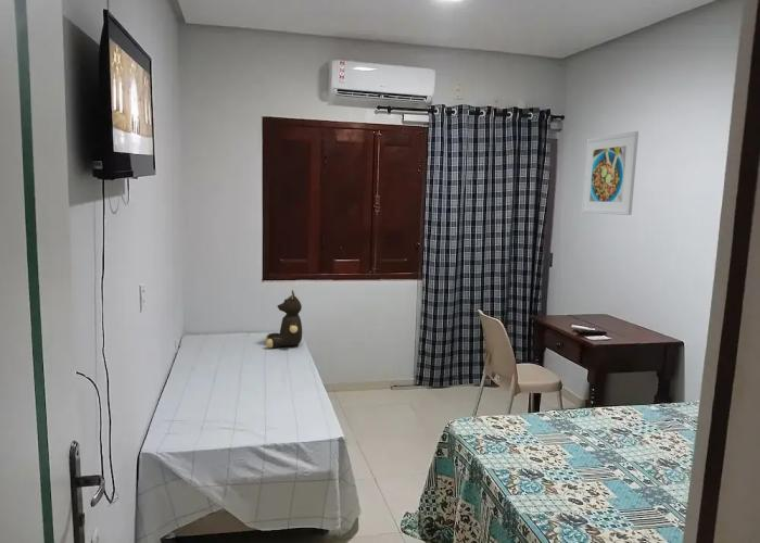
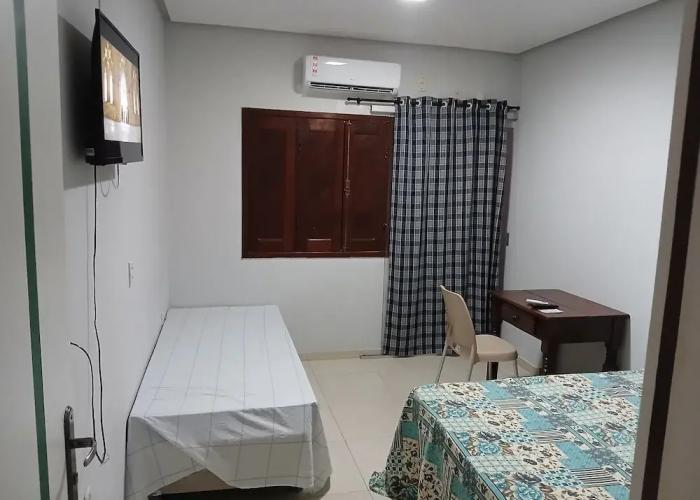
- teddy bear [265,289,303,349]
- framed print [581,130,639,216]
